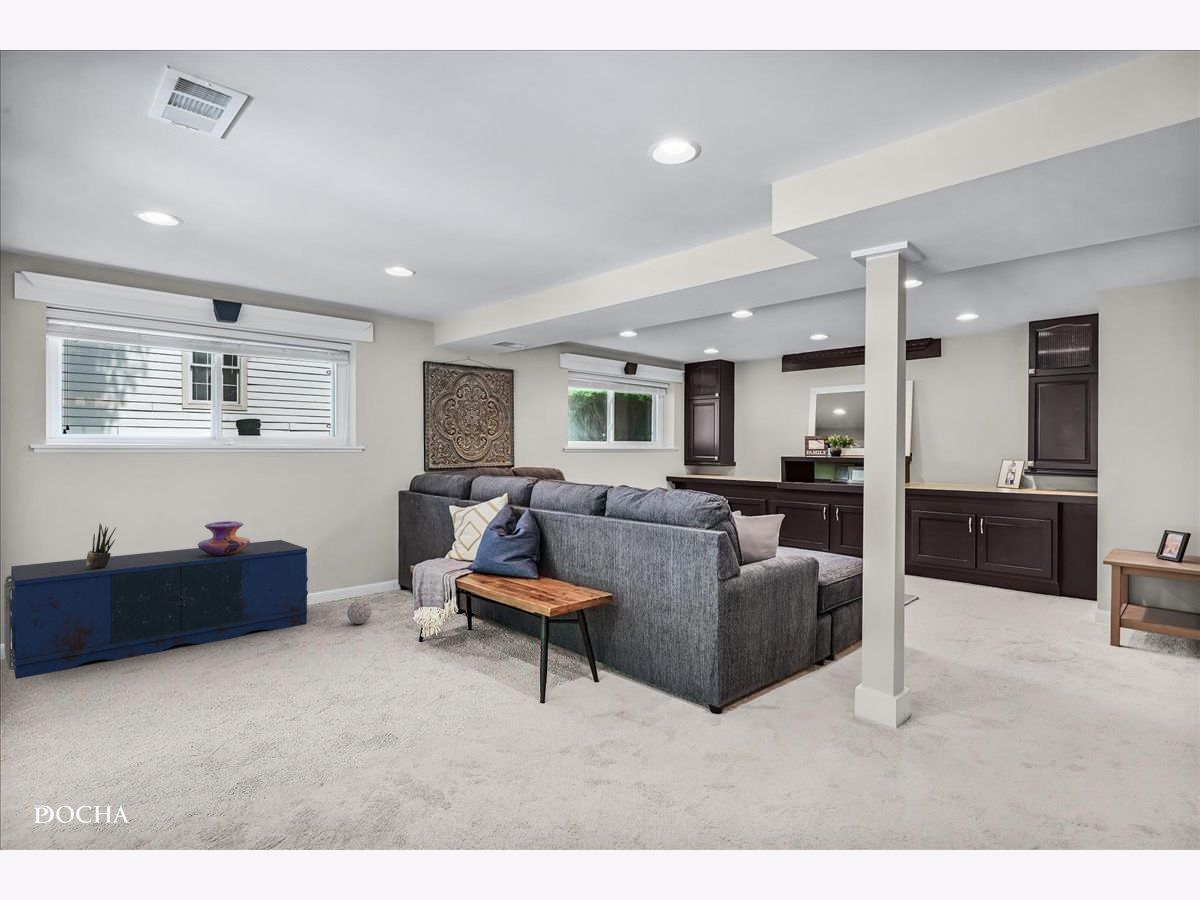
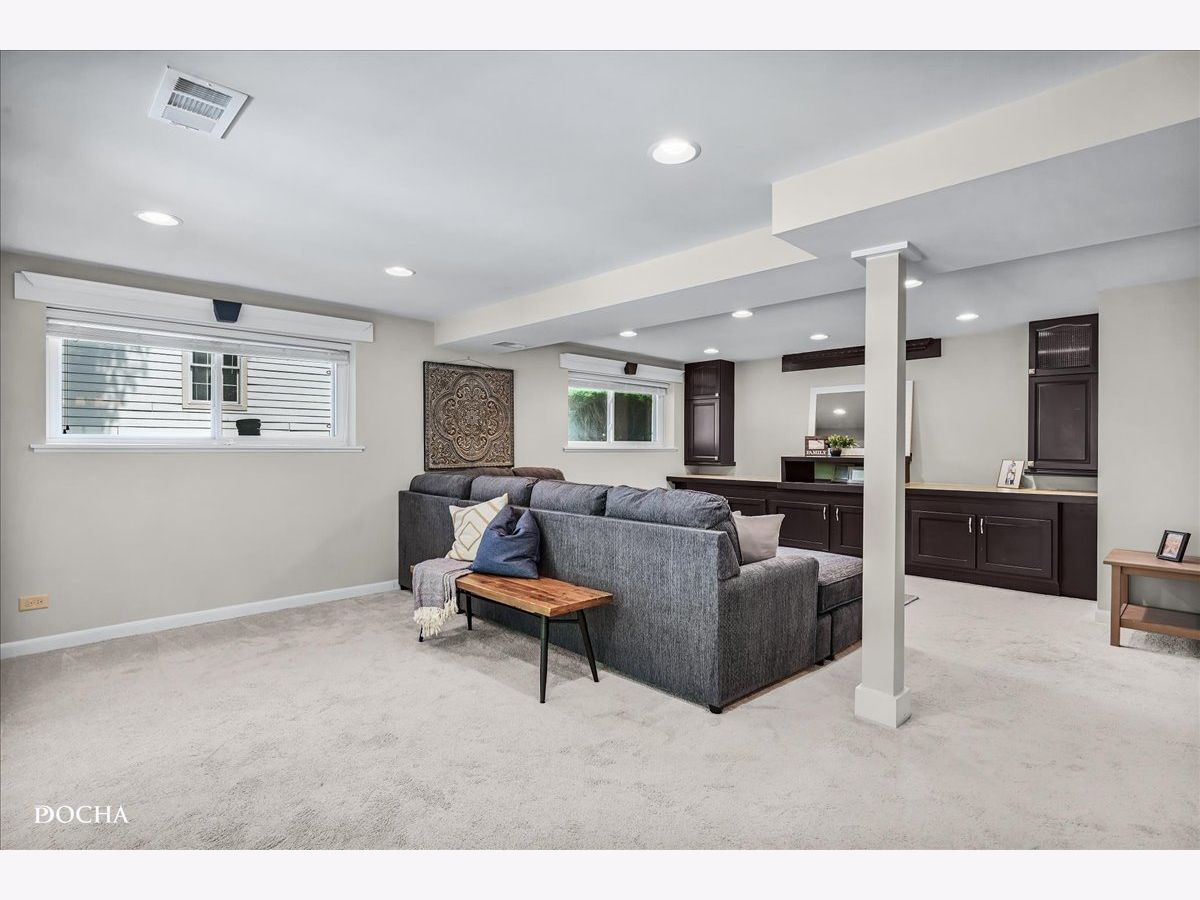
- decorative ball [346,600,373,625]
- potted plant [86,523,117,568]
- shipping container [3,539,309,680]
- decorative vase [197,520,251,556]
